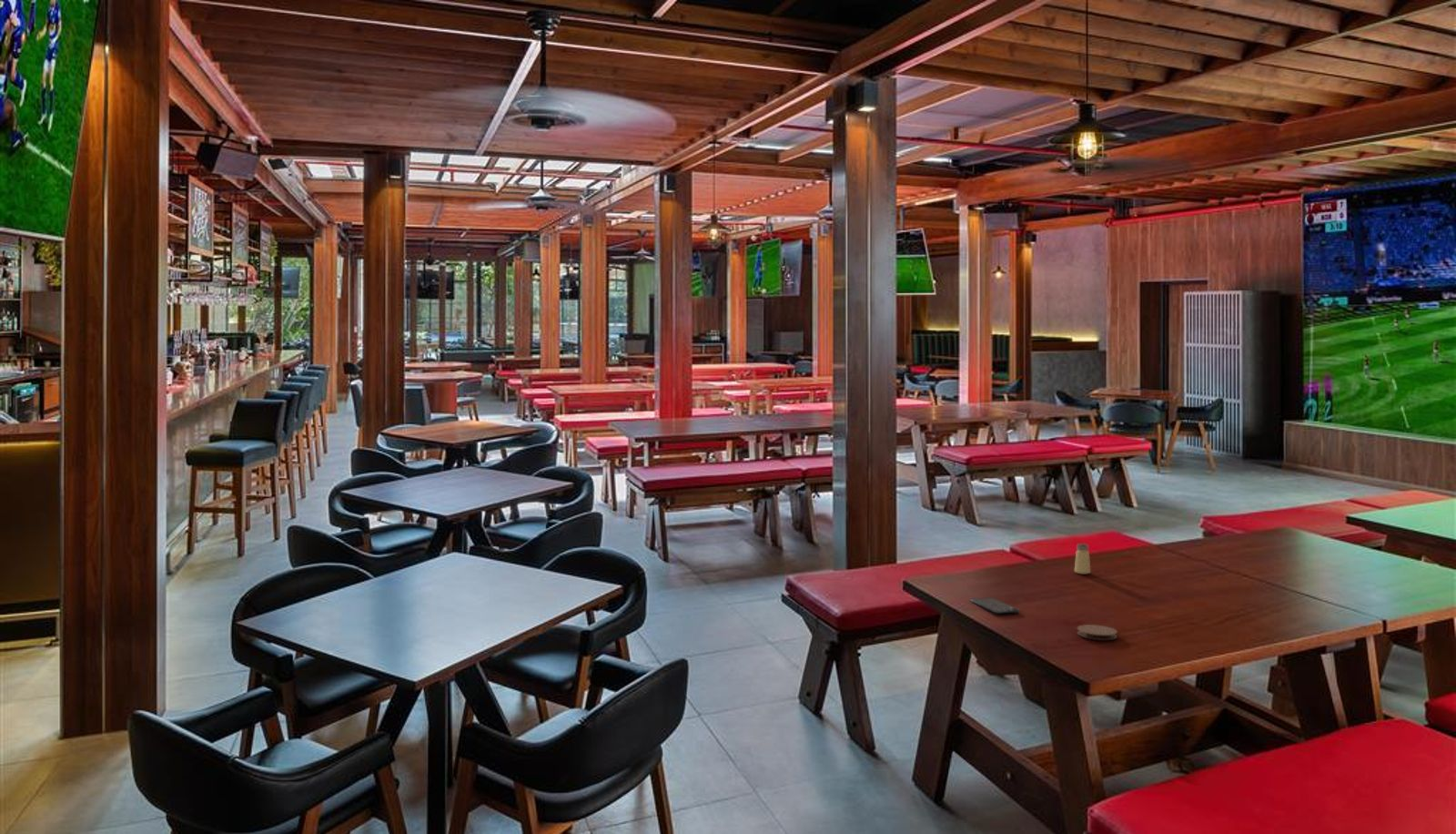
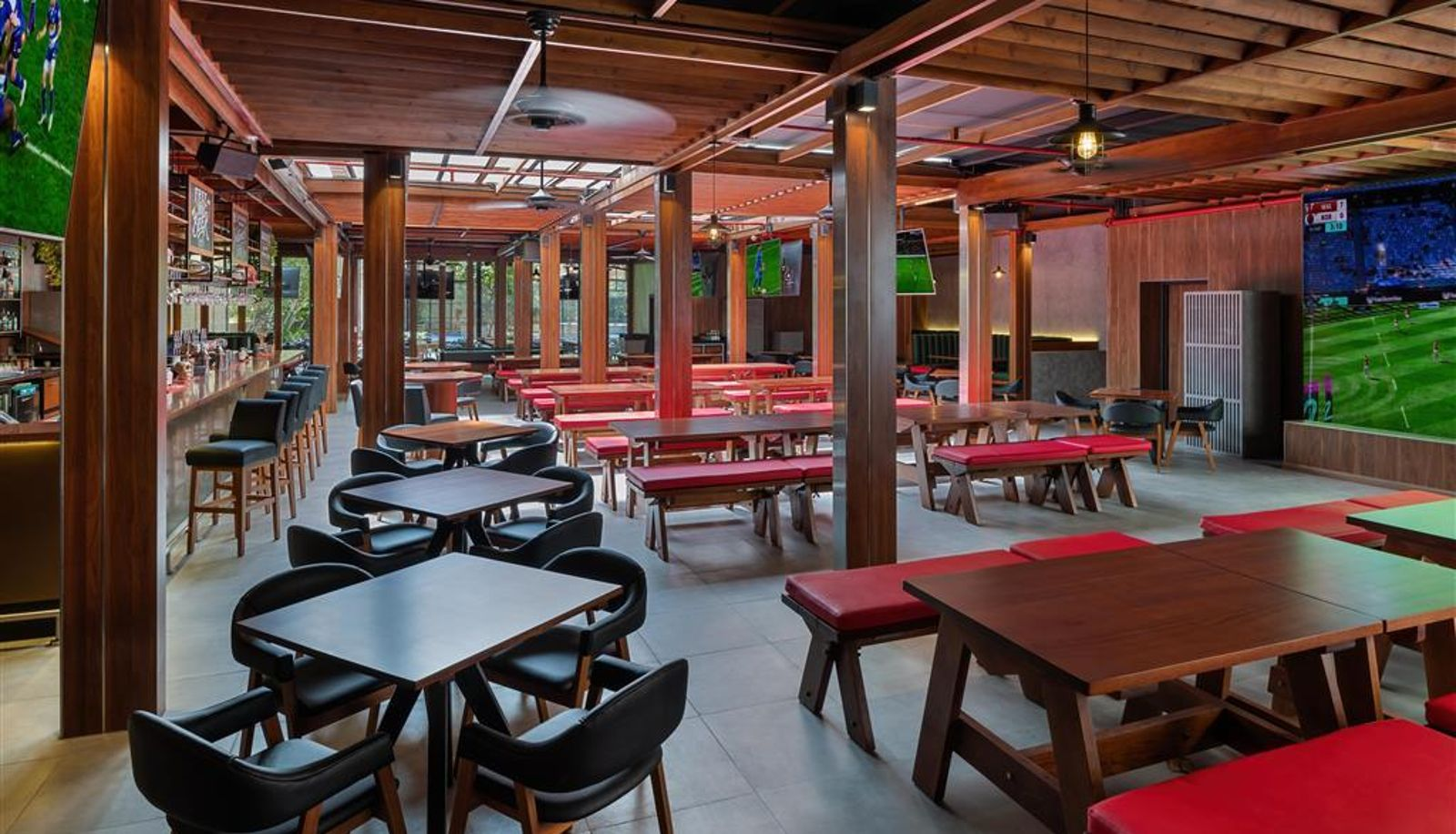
- coaster [1077,624,1118,641]
- saltshaker [1074,543,1091,575]
- smartphone [969,597,1020,615]
